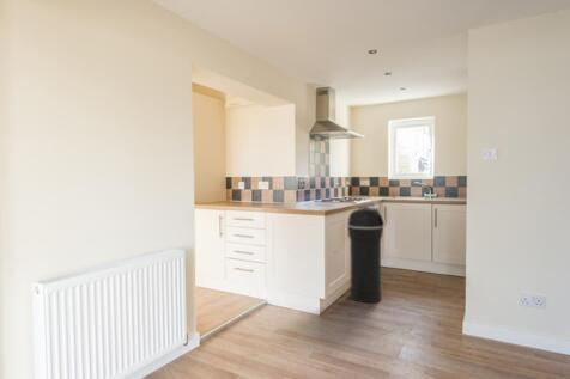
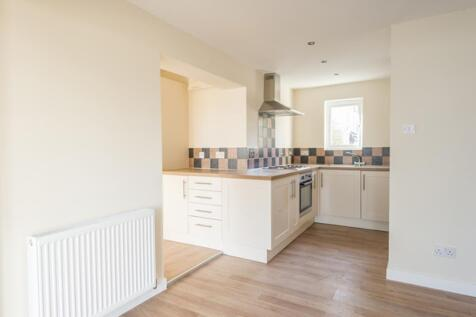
- trash can [346,204,387,304]
